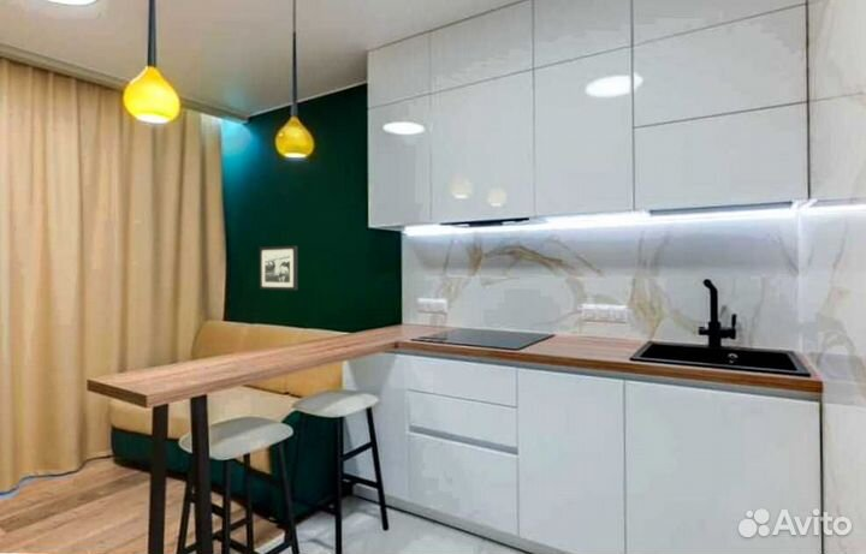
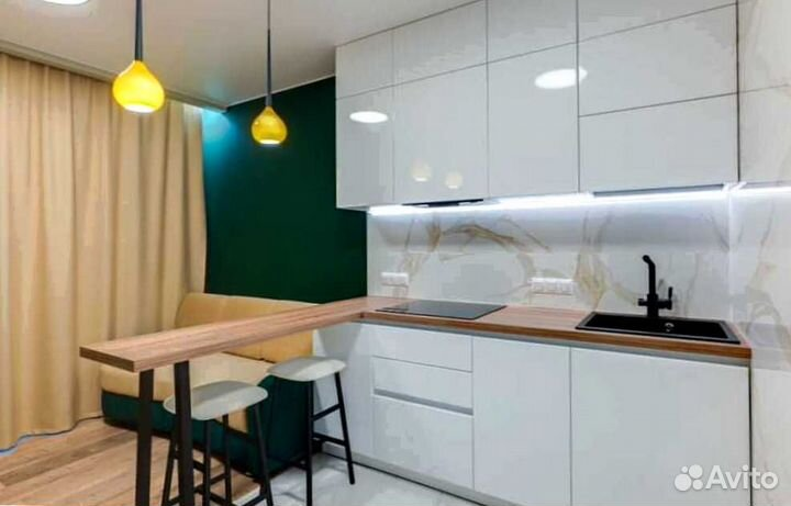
- picture frame [259,245,298,291]
